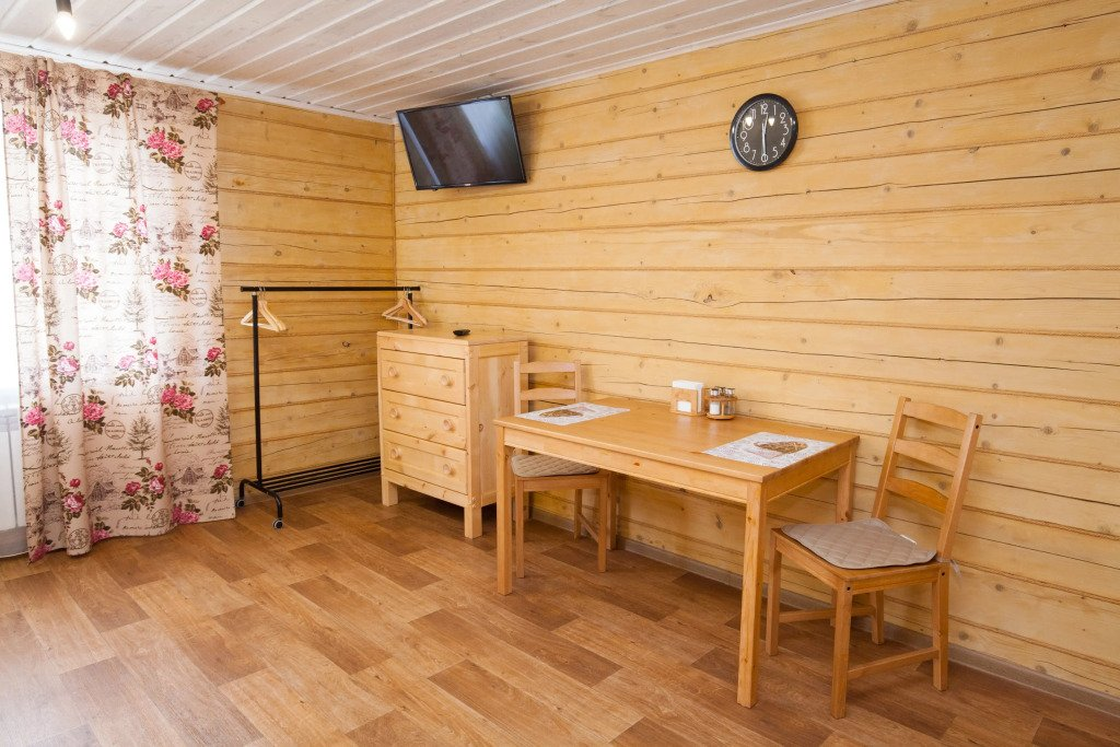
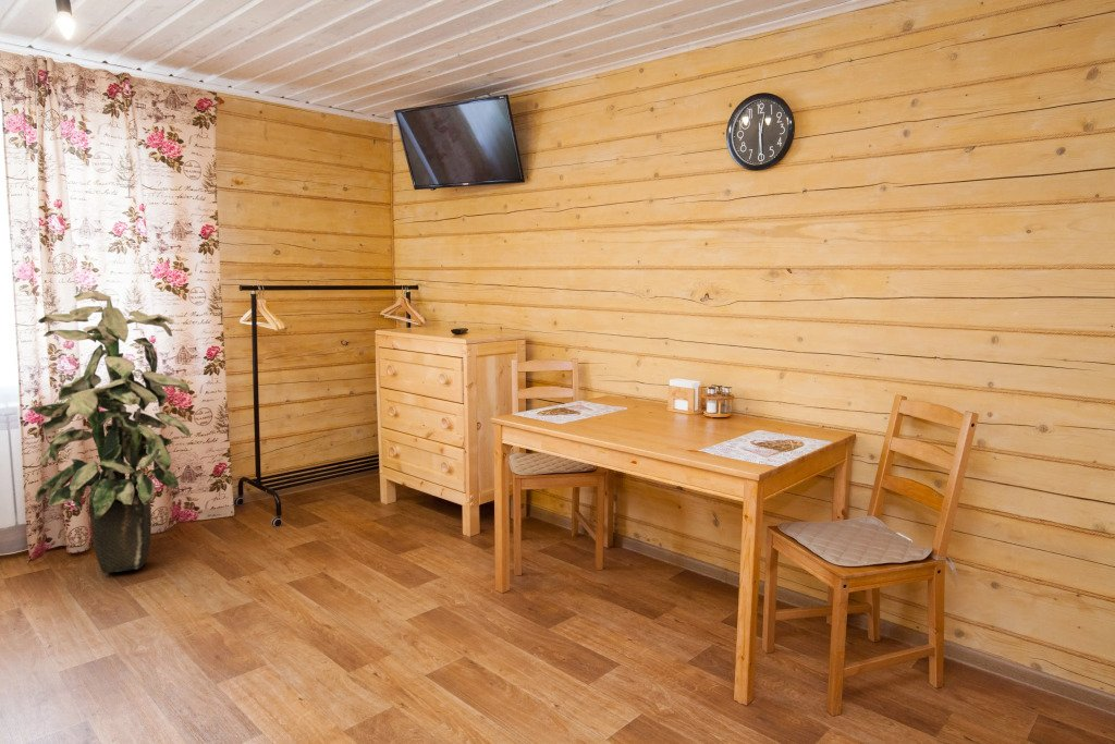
+ indoor plant [28,291,192,574]
